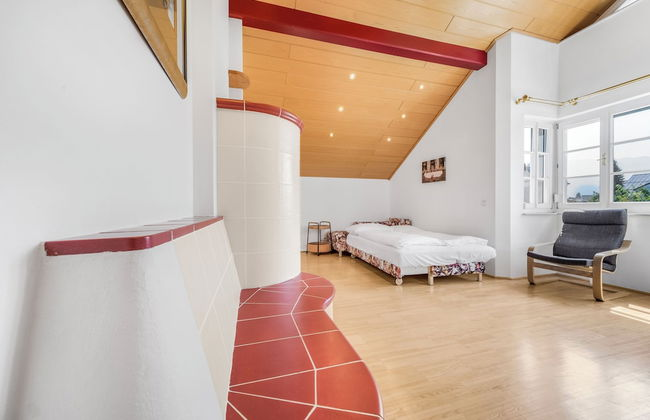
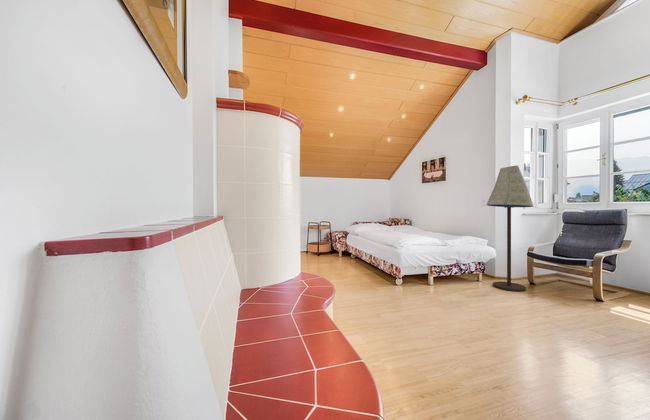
+ floor lamp [485,164,535,293]
